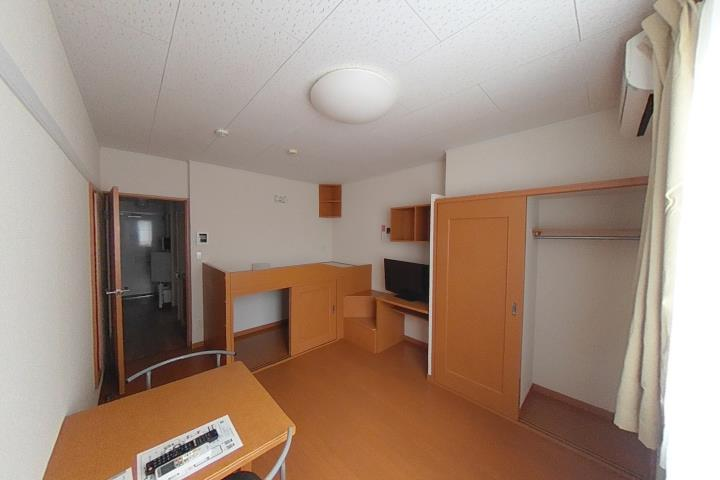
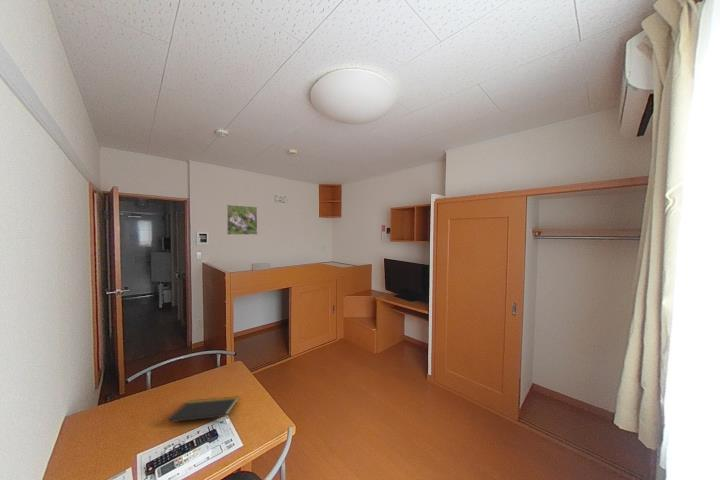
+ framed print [225,204,258,236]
+ notepad [167,395,240,423]
